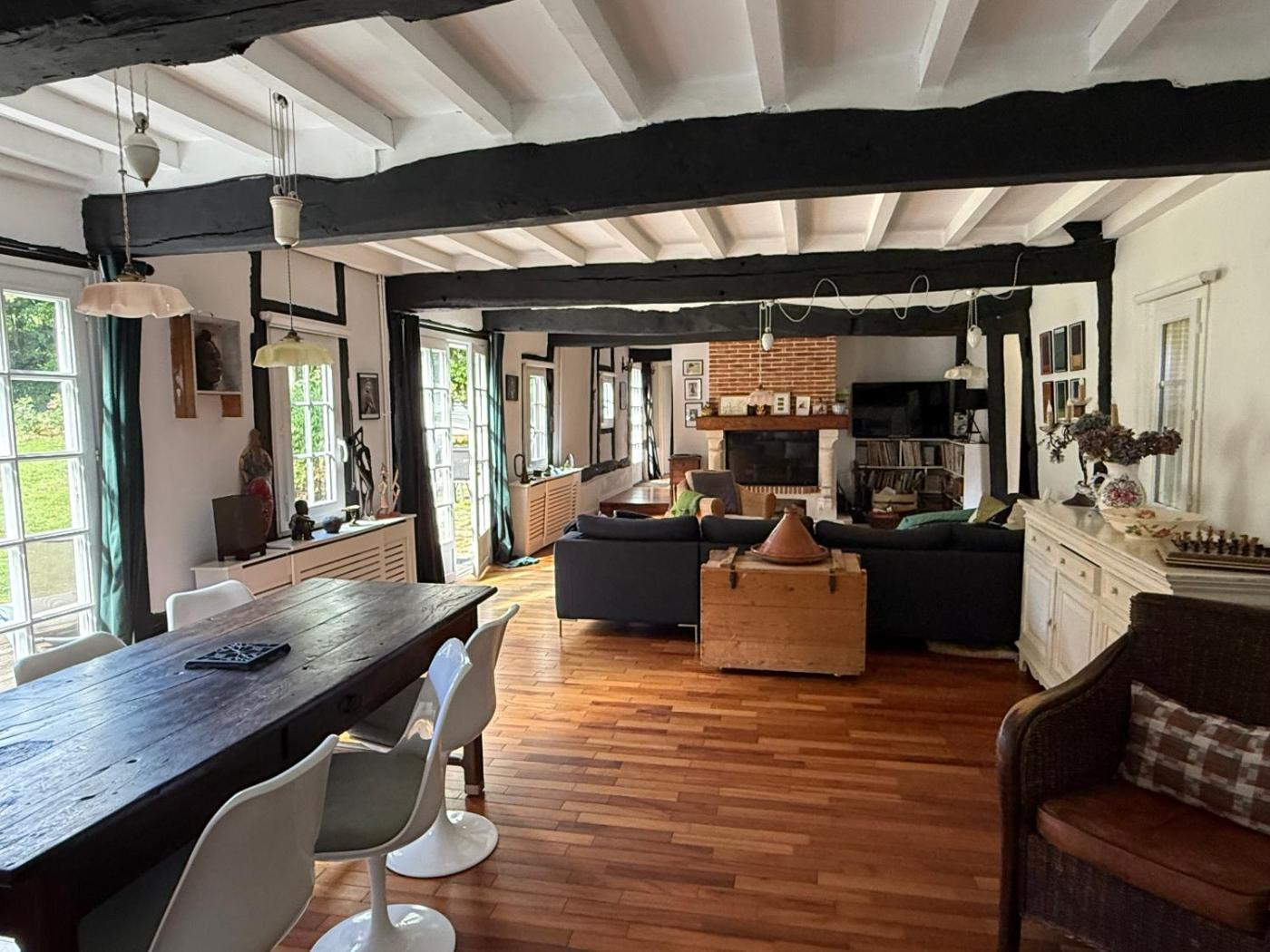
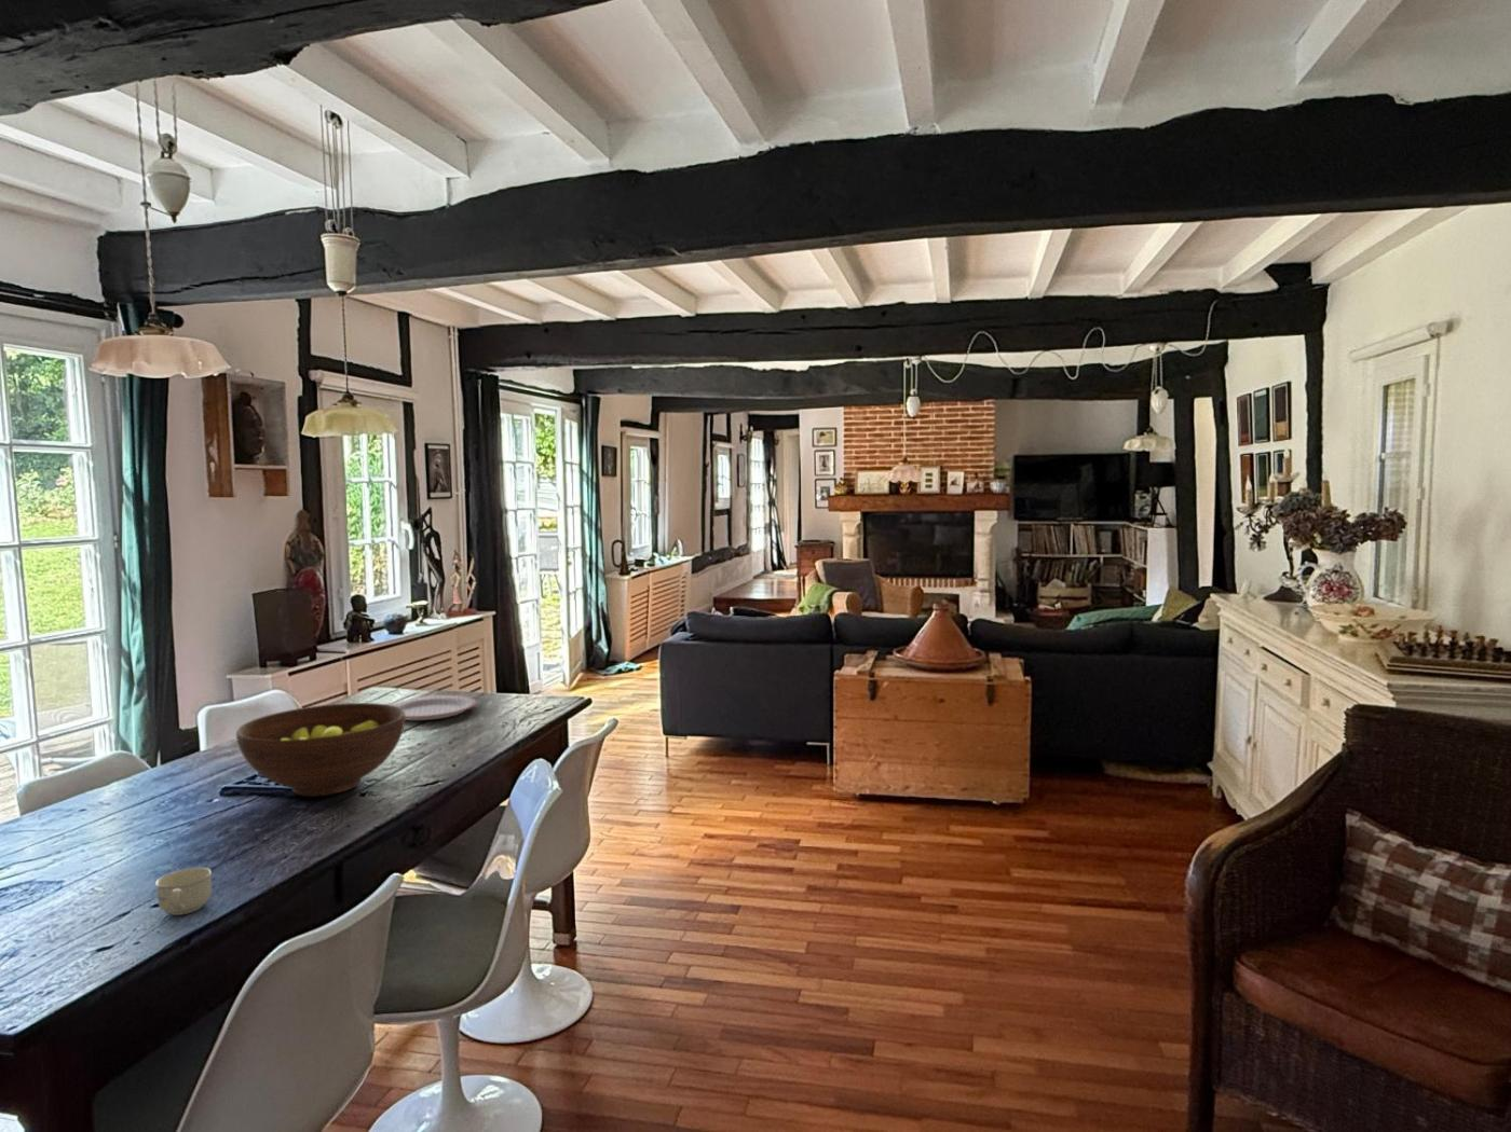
+ plate [388,694,478,722]
+ fruit bowl [236,702,406,798]
+ cup [155,867,213,917]
